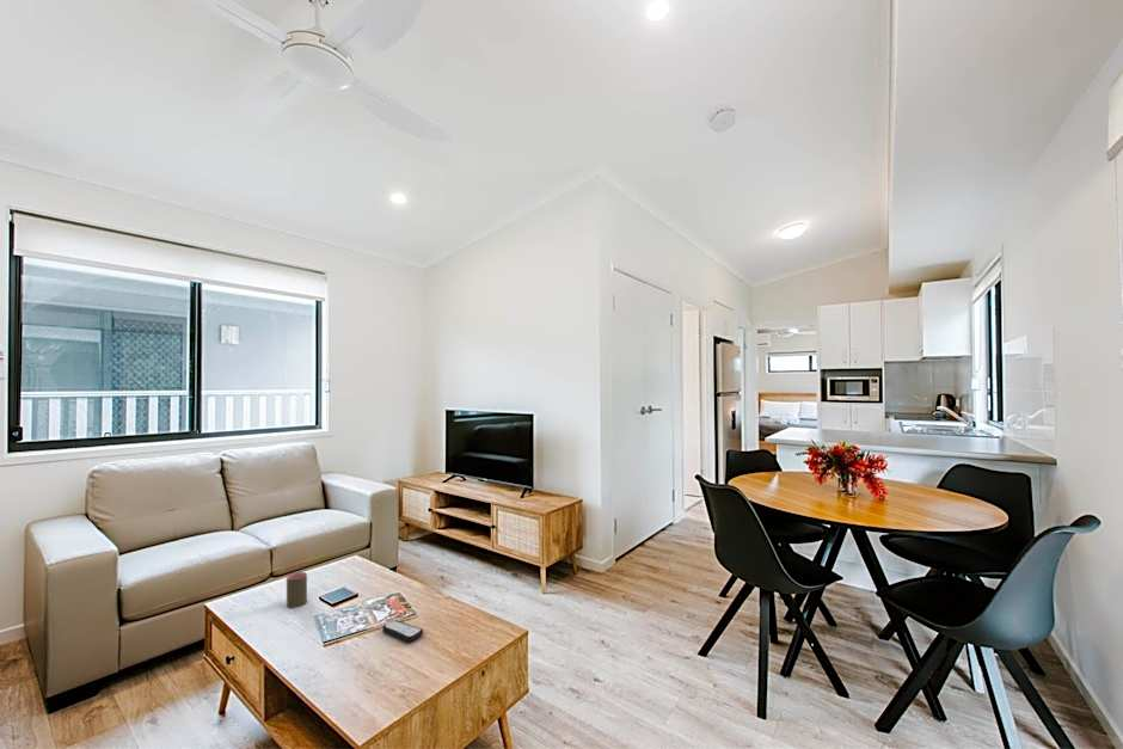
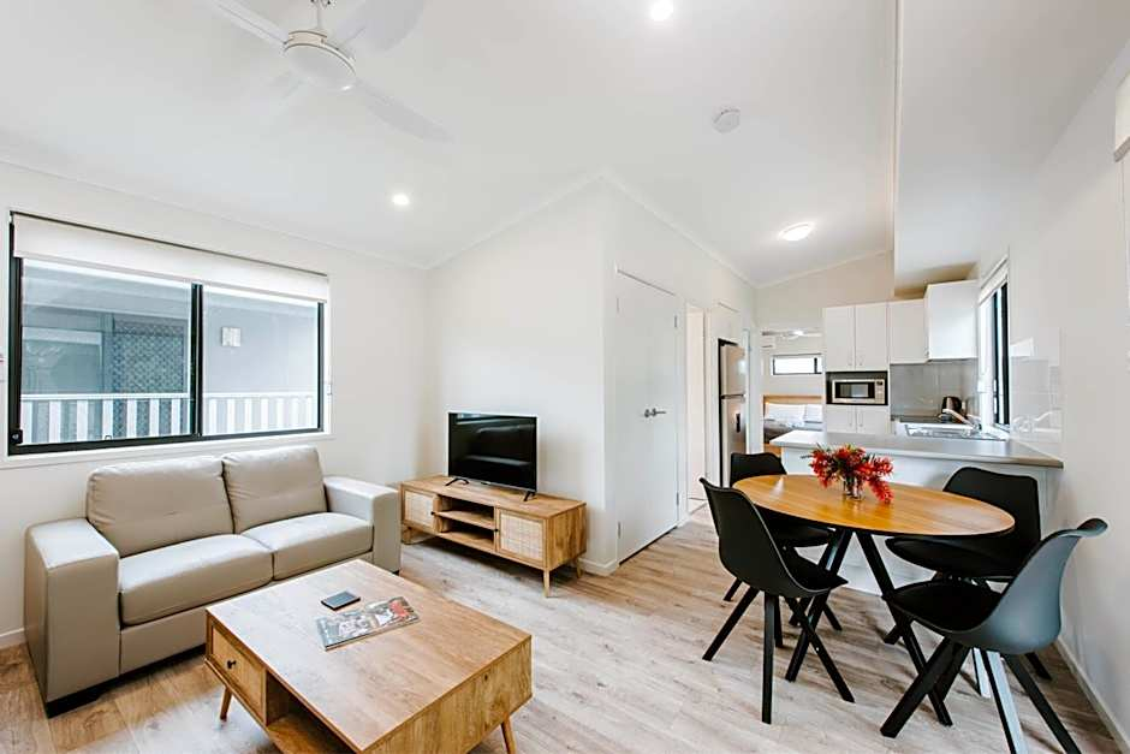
- remote control [381,620,424,643]
- cup [286,571,308,609]
